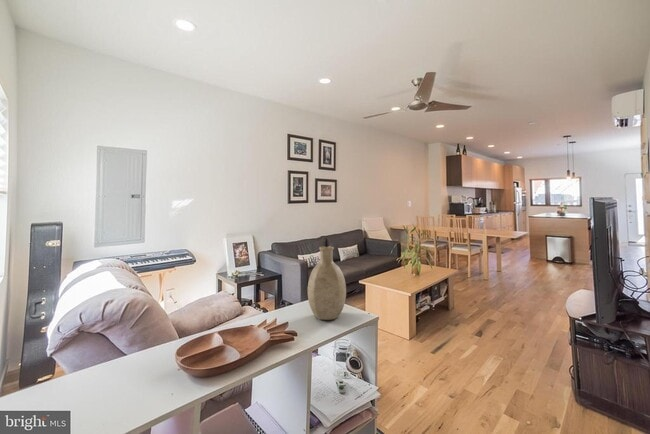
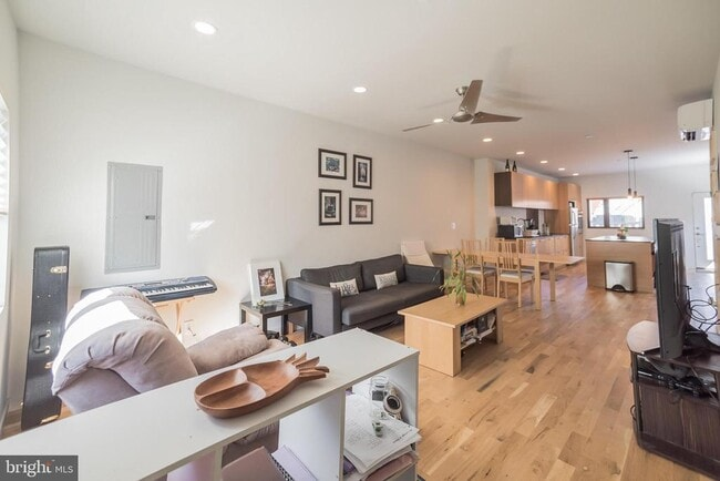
- decorative vase [307,245,347,321]
